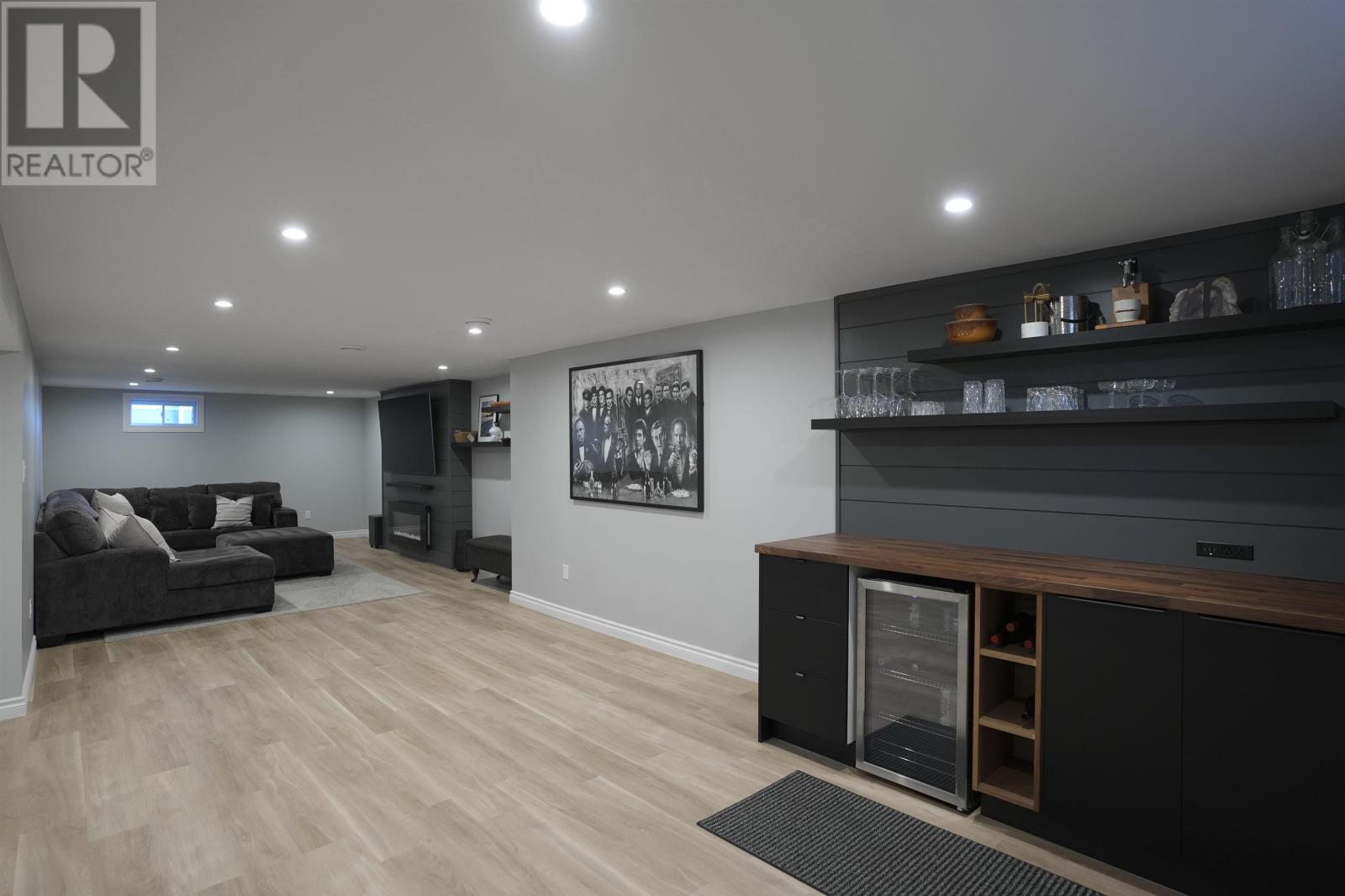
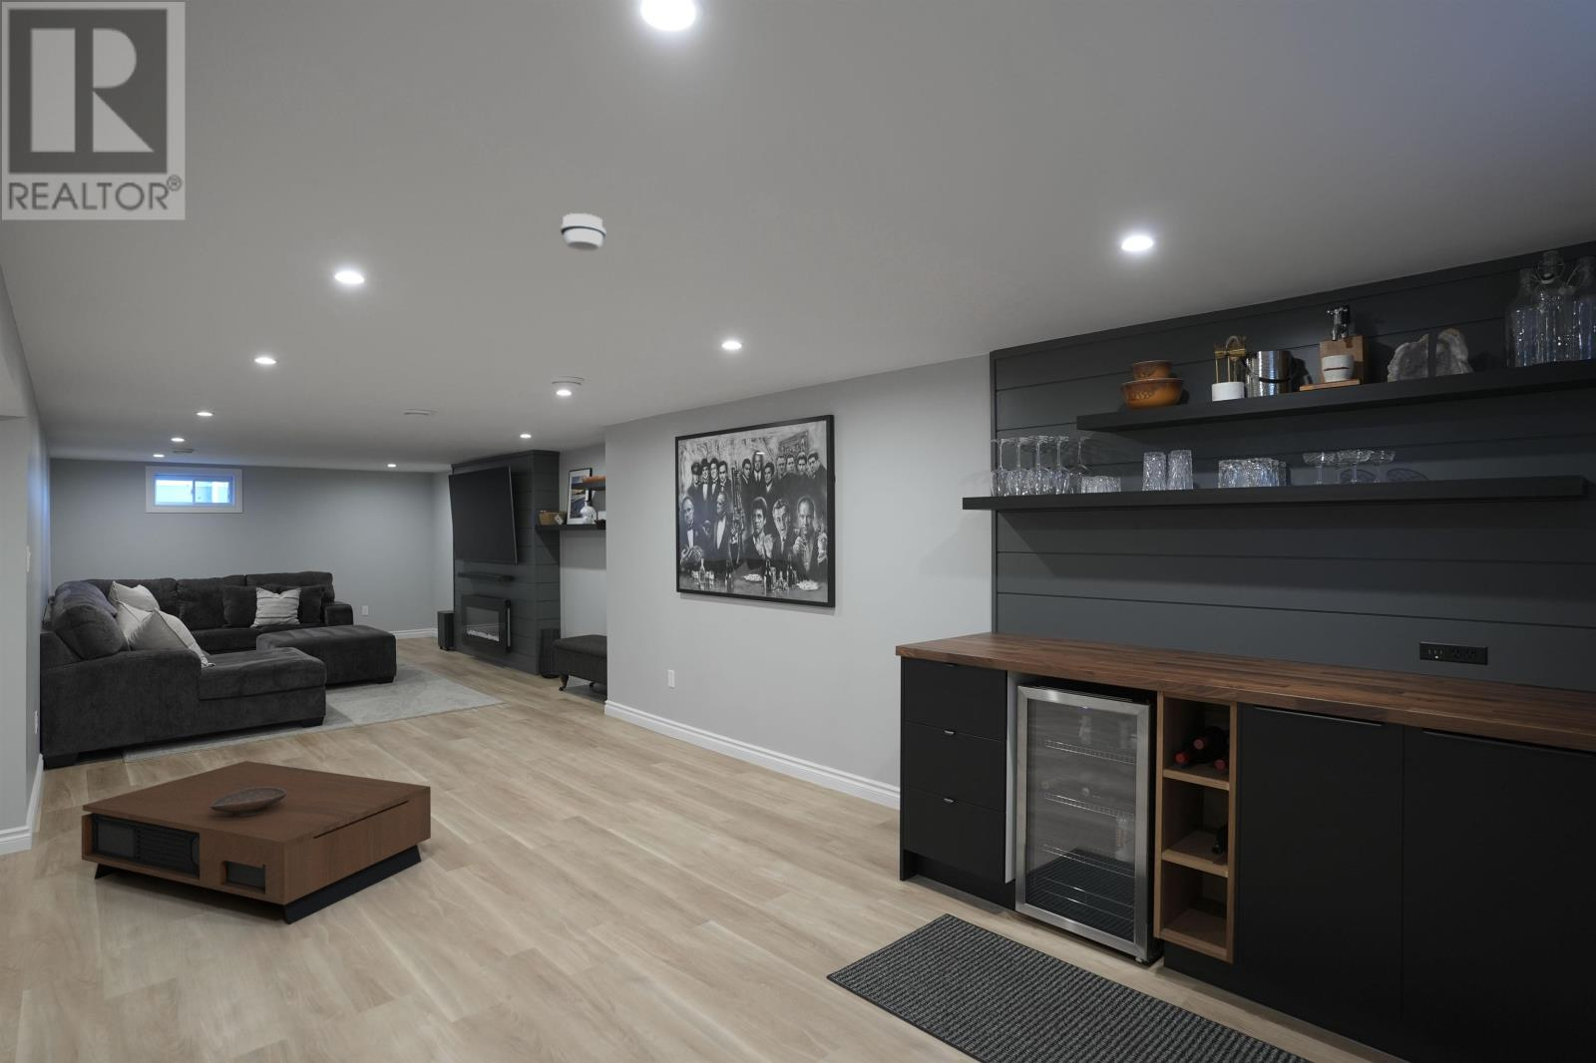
+ decorative bowl [210,787,286,816]
+ coffee table [81,759,432,925]
+ smoke detector [560,212,606,253]
